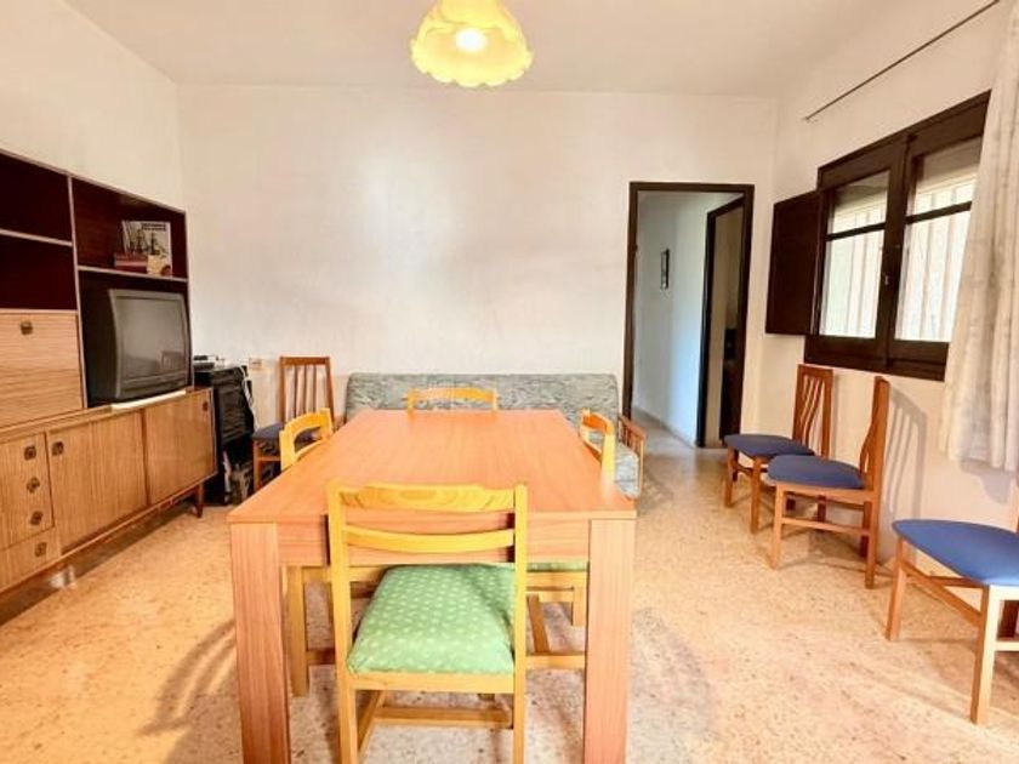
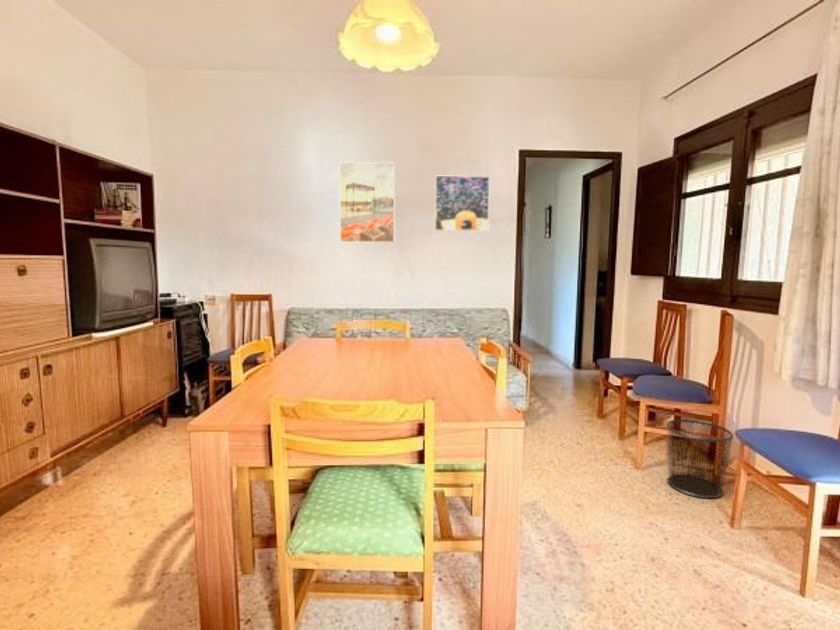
+ waste bin [665,418,735,499]
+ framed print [338,161,396,244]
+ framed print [434,175,491,232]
